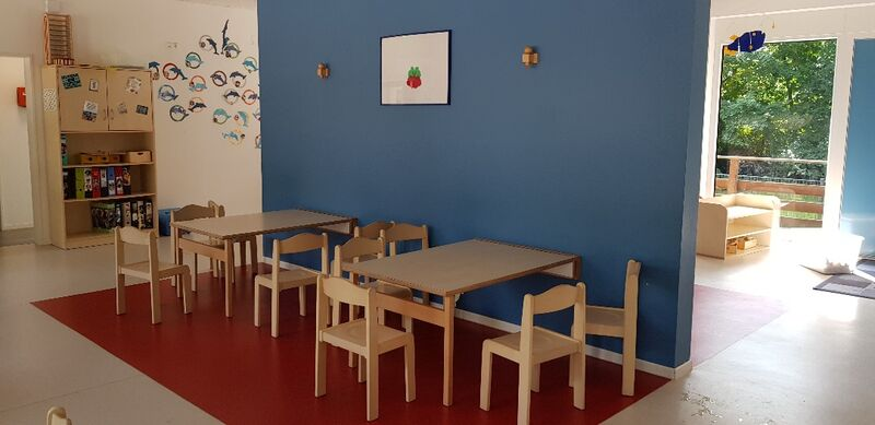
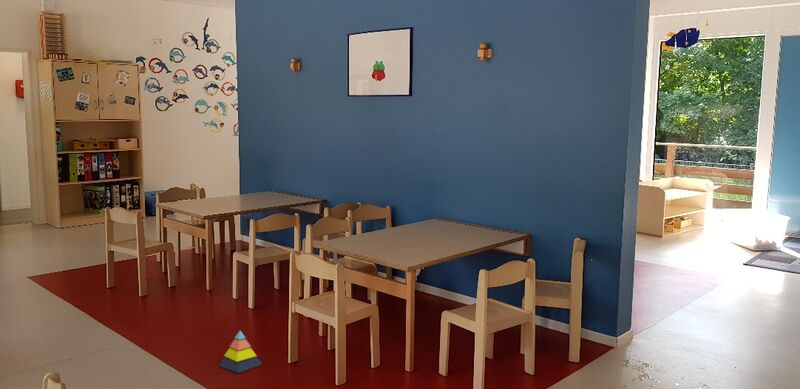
+ stacking toy [217,330,263,374]
